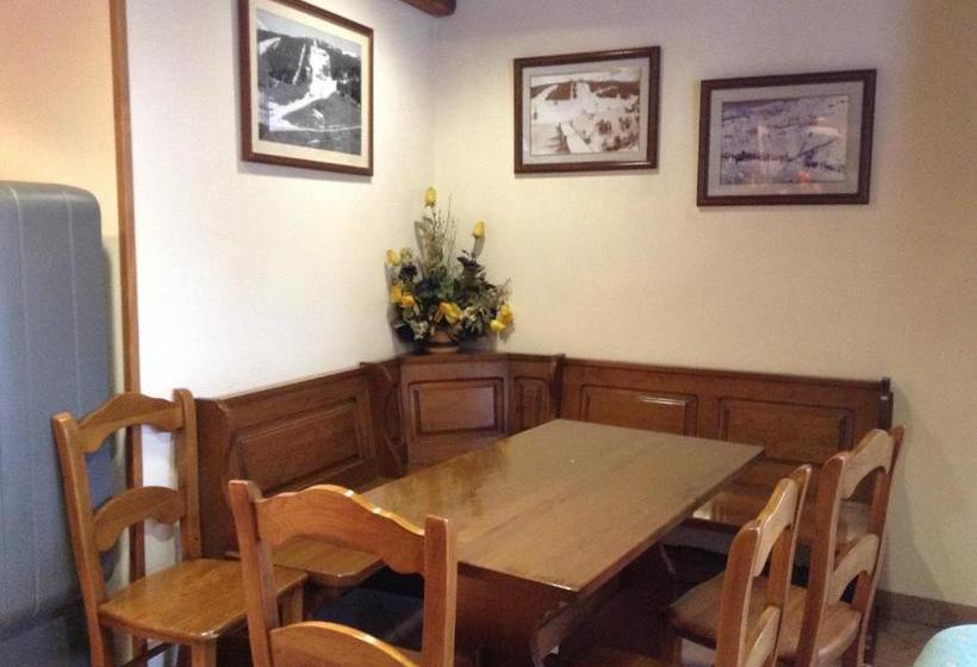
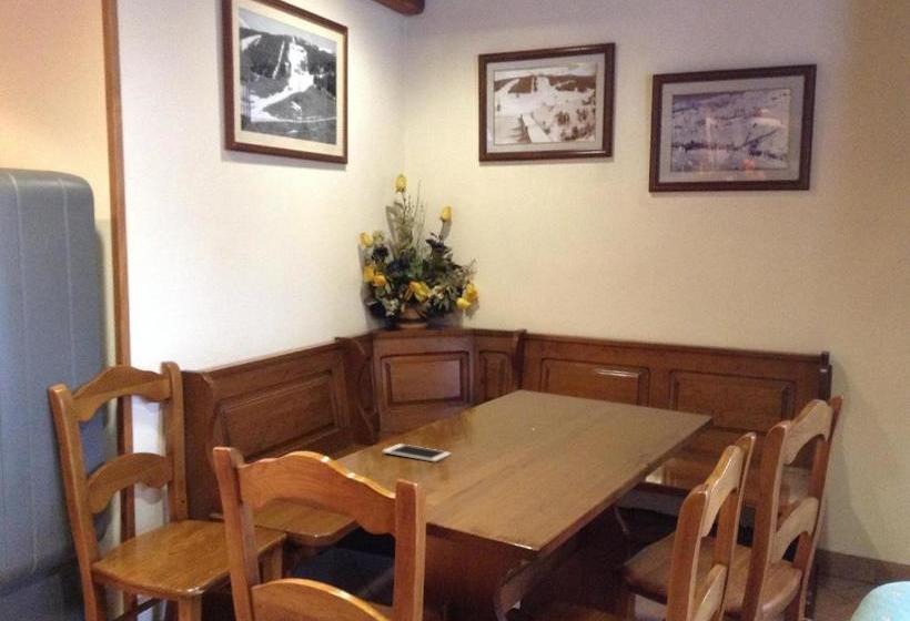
+ cell phone [382,442,452,464]
